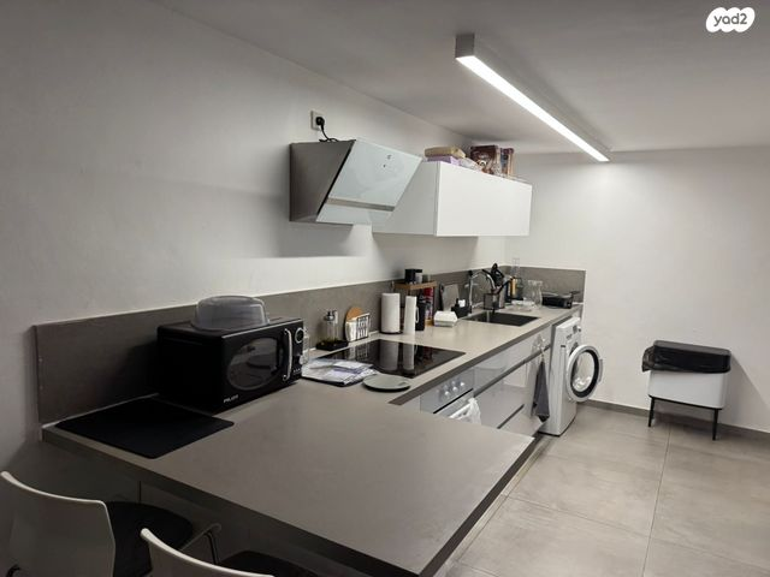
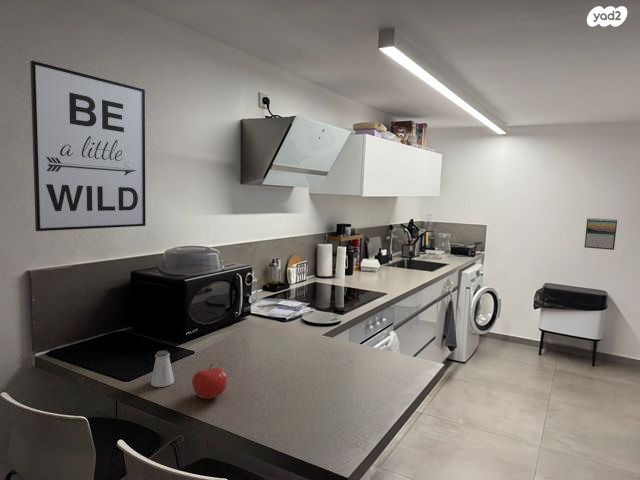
+ saltshaker [150,350,175,388]
+ fruit [191,363,228,400]
+ calendar [583,217,618,251]
+ wall art [29,60,147,232]
